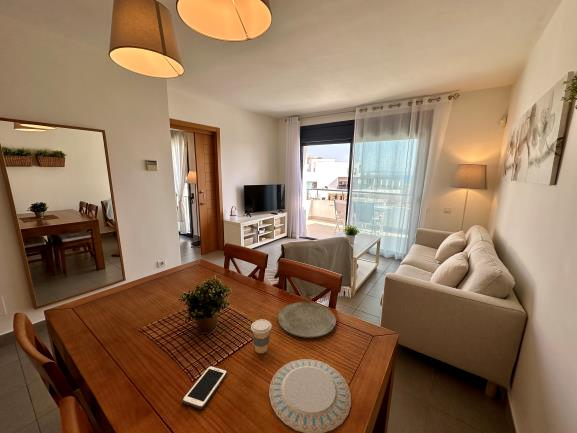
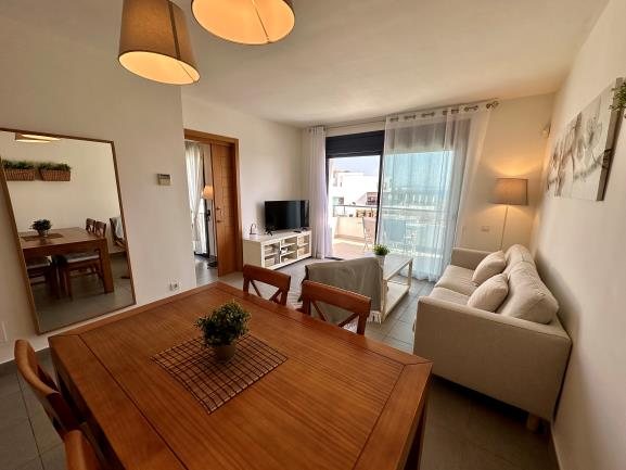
- plate [277,301,337,339]
- chinaware [268,358,352,433]
- cell phone [181,365,228,410]
- coffee cup [250,318,273,354]
